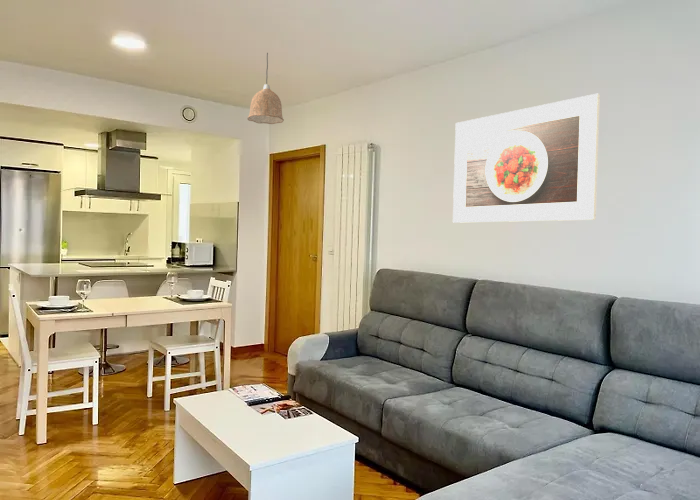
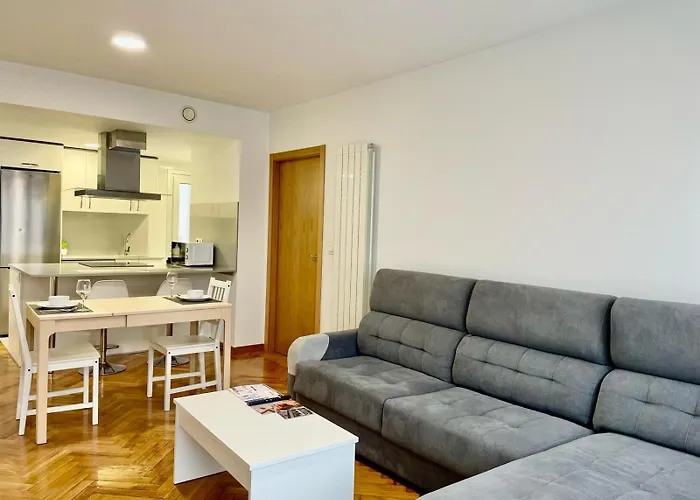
- pendant lamp [247,52,285,125]
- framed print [452,93,601,224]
